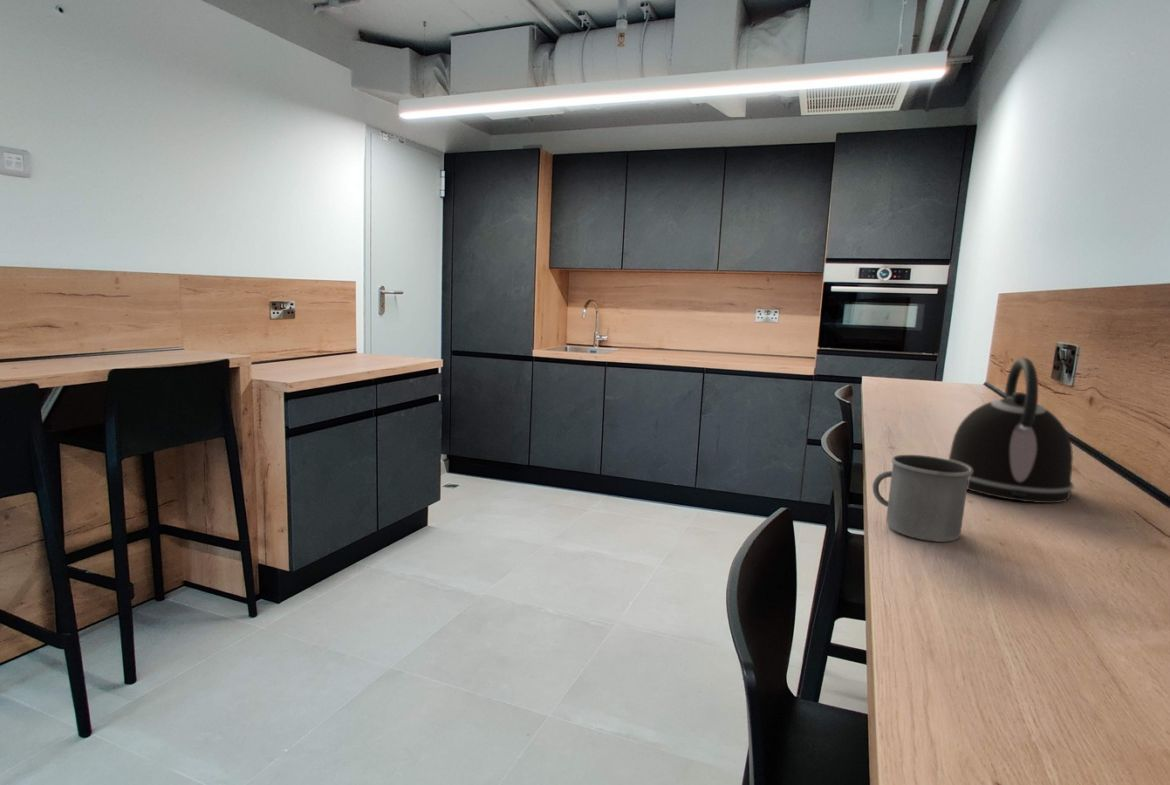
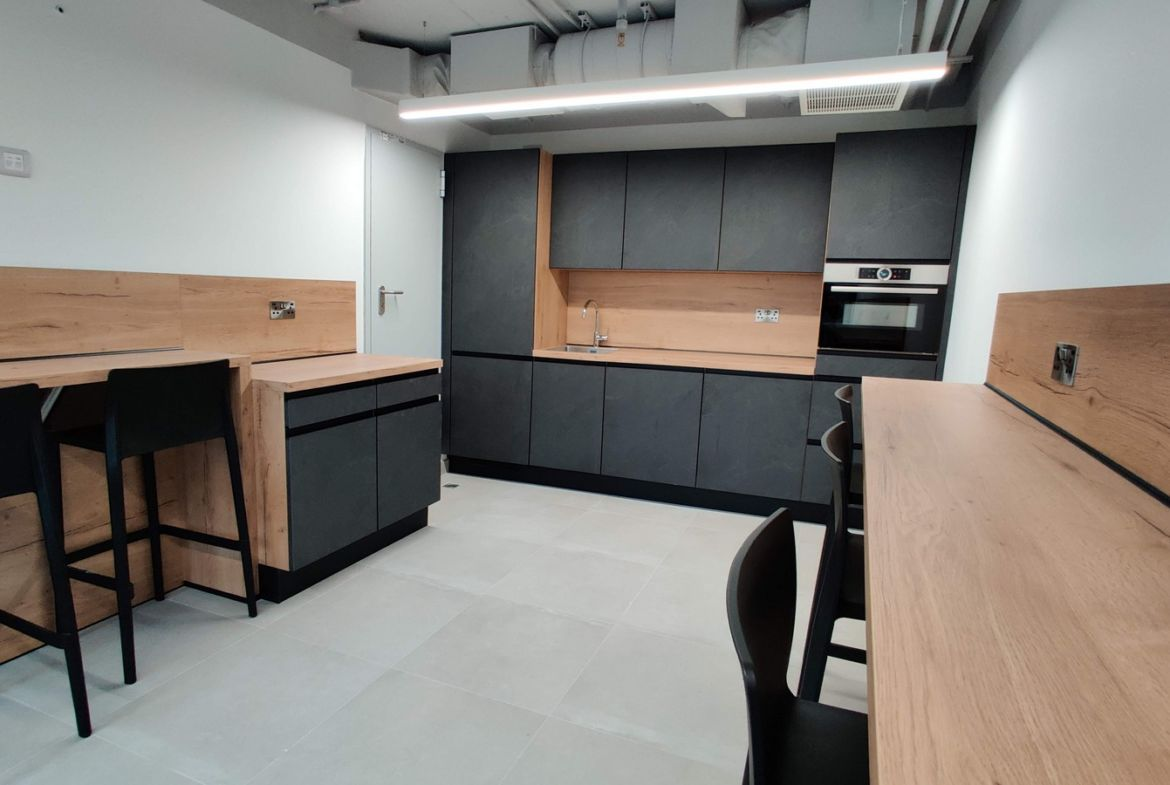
- kettle [948,357,1075,504]
- mug [871,454,972,543]
